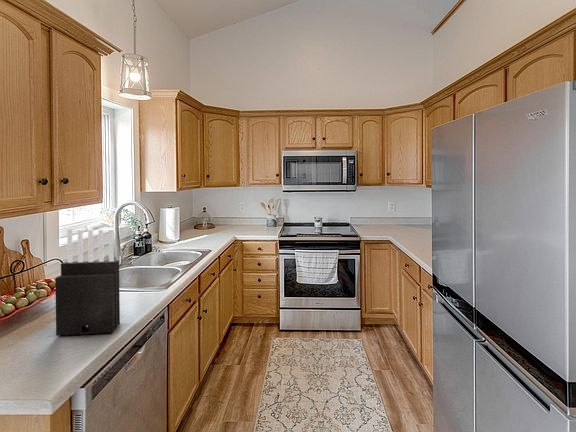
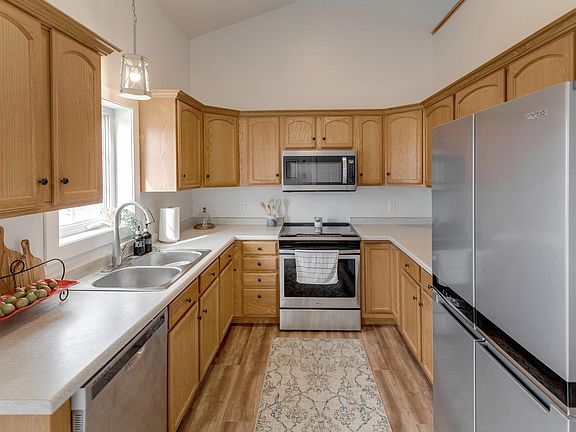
- knife block [54,228,121,337]
